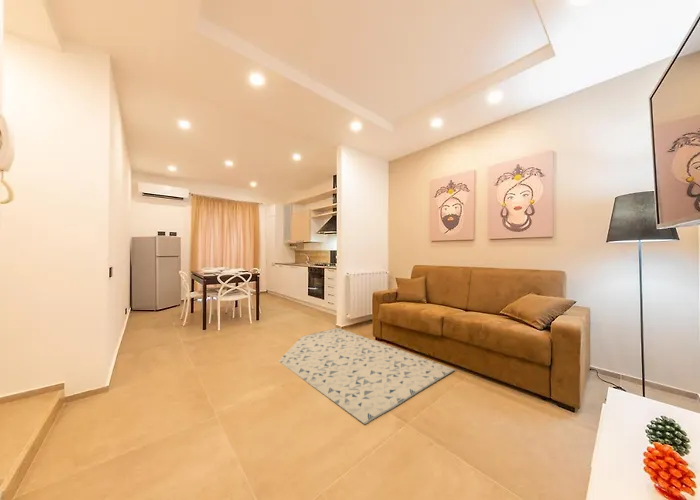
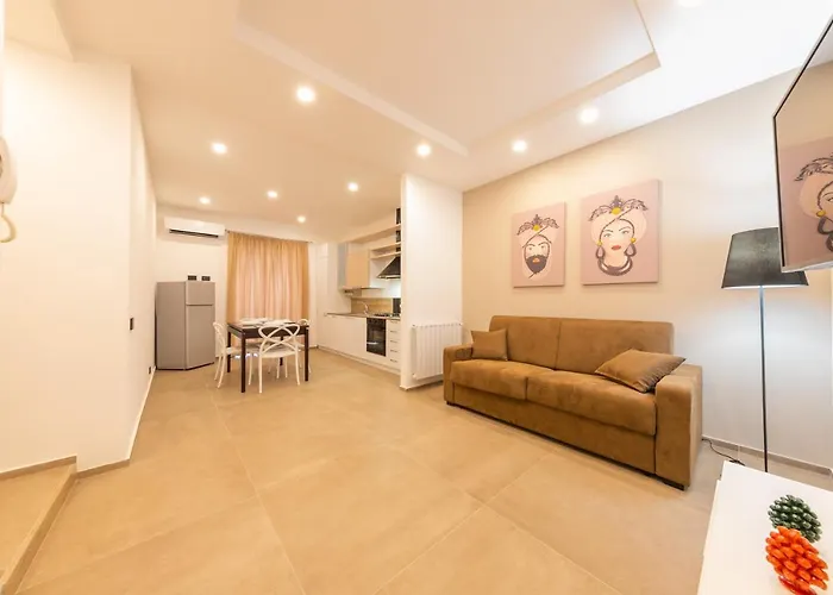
- rug [278,327,456,425]
